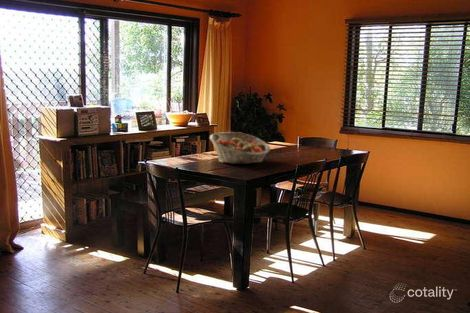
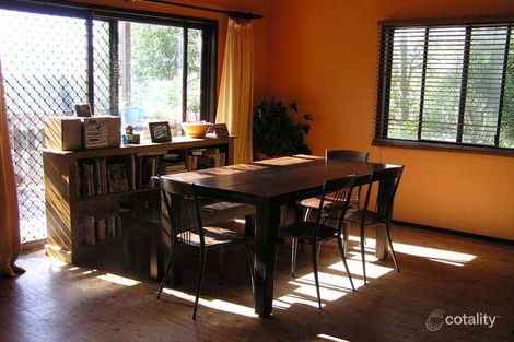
- fruit basket [209,131,271,165]
